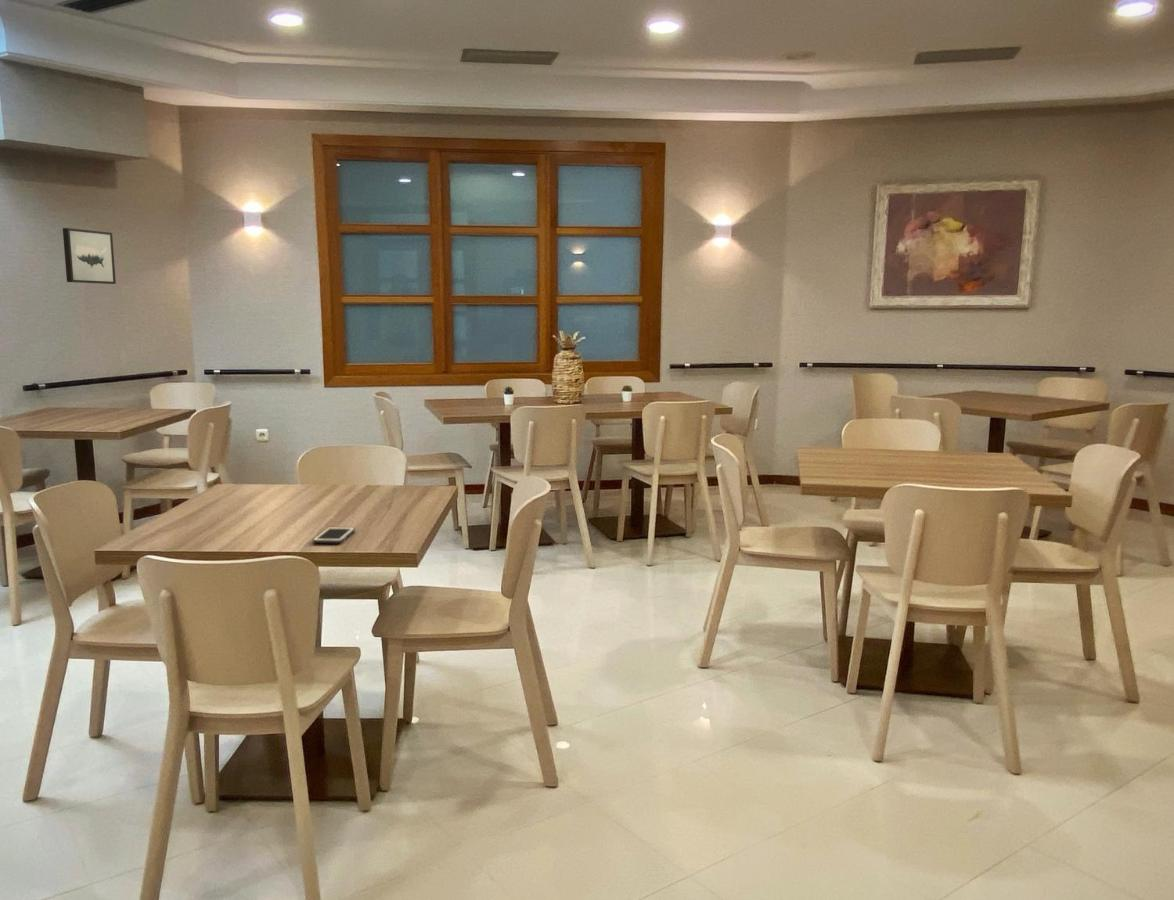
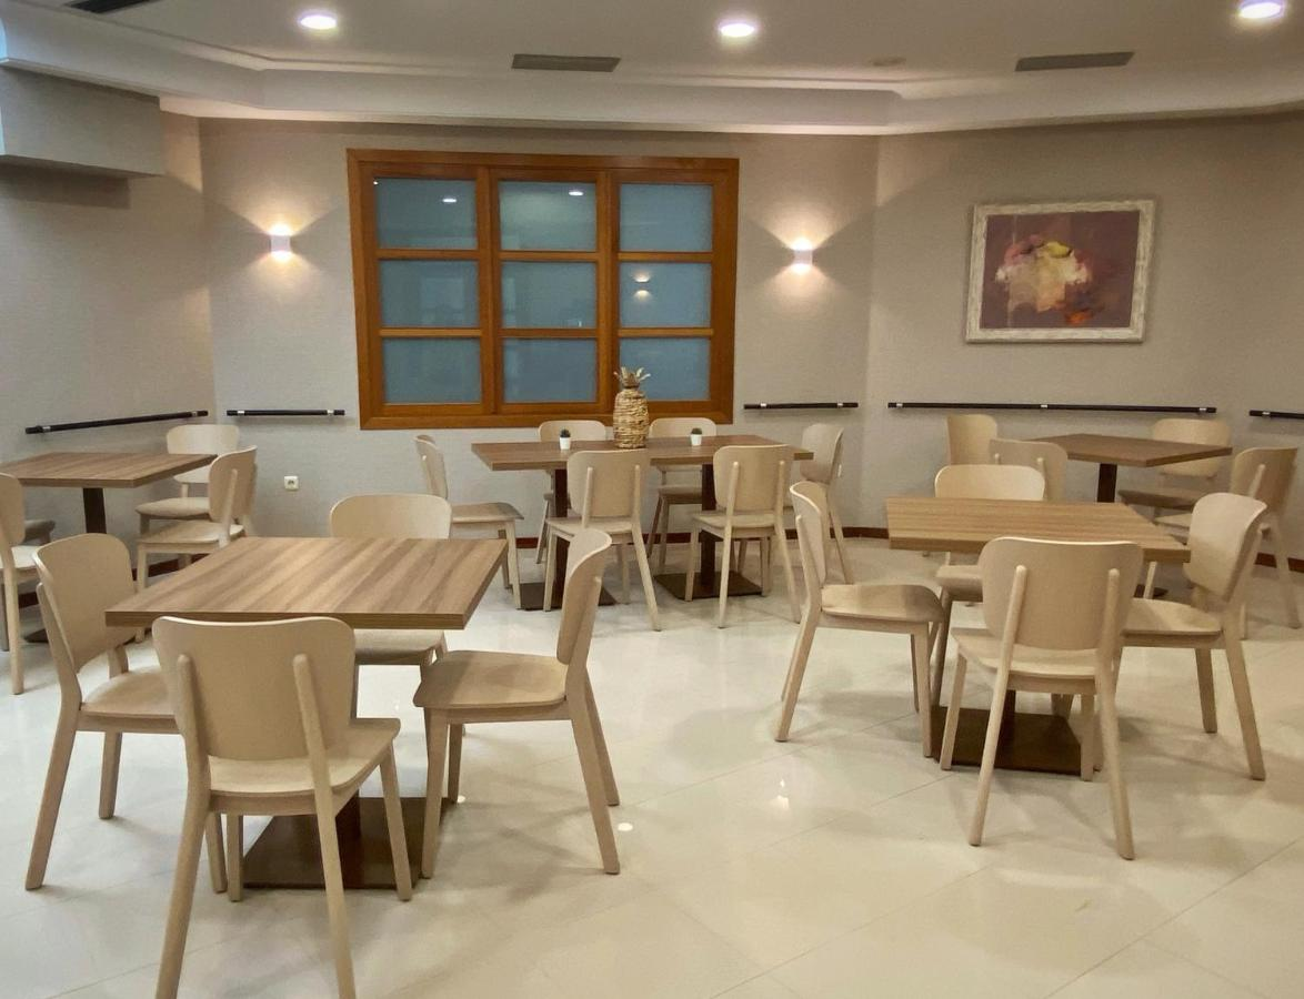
- wall art [62,227,117,285]
- cell phone [312,526,356,544]
